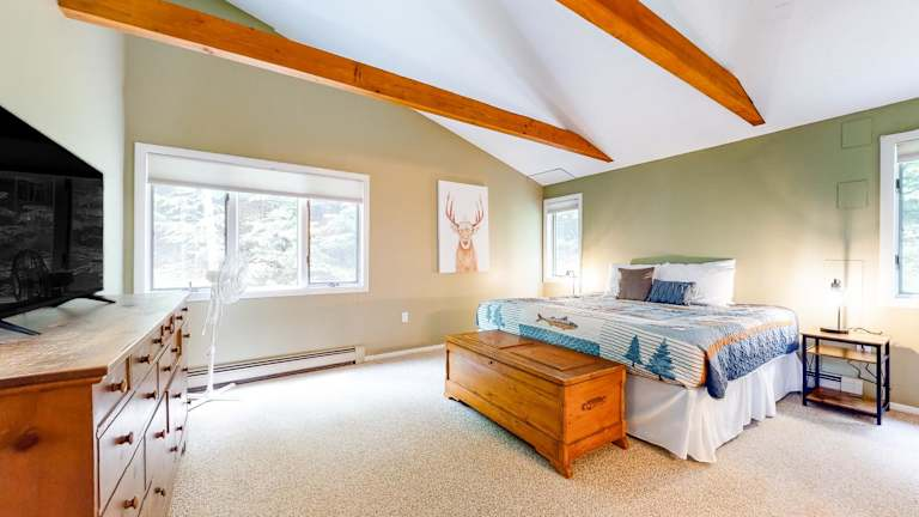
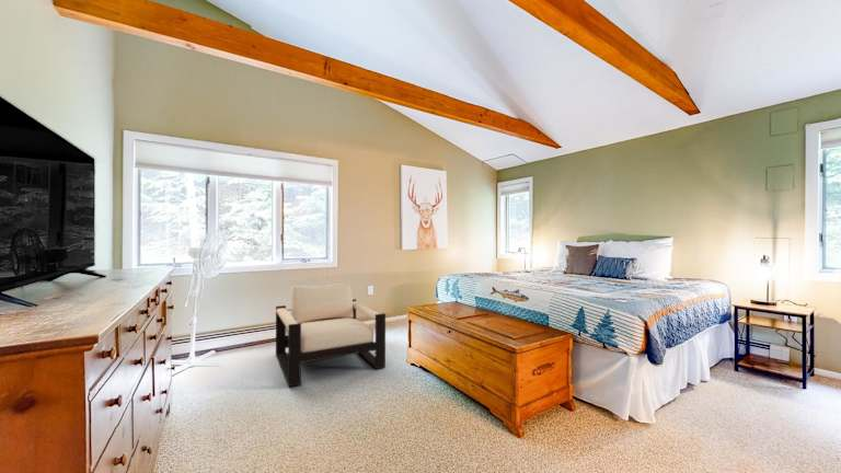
+ armchair [275,281,387,388]
